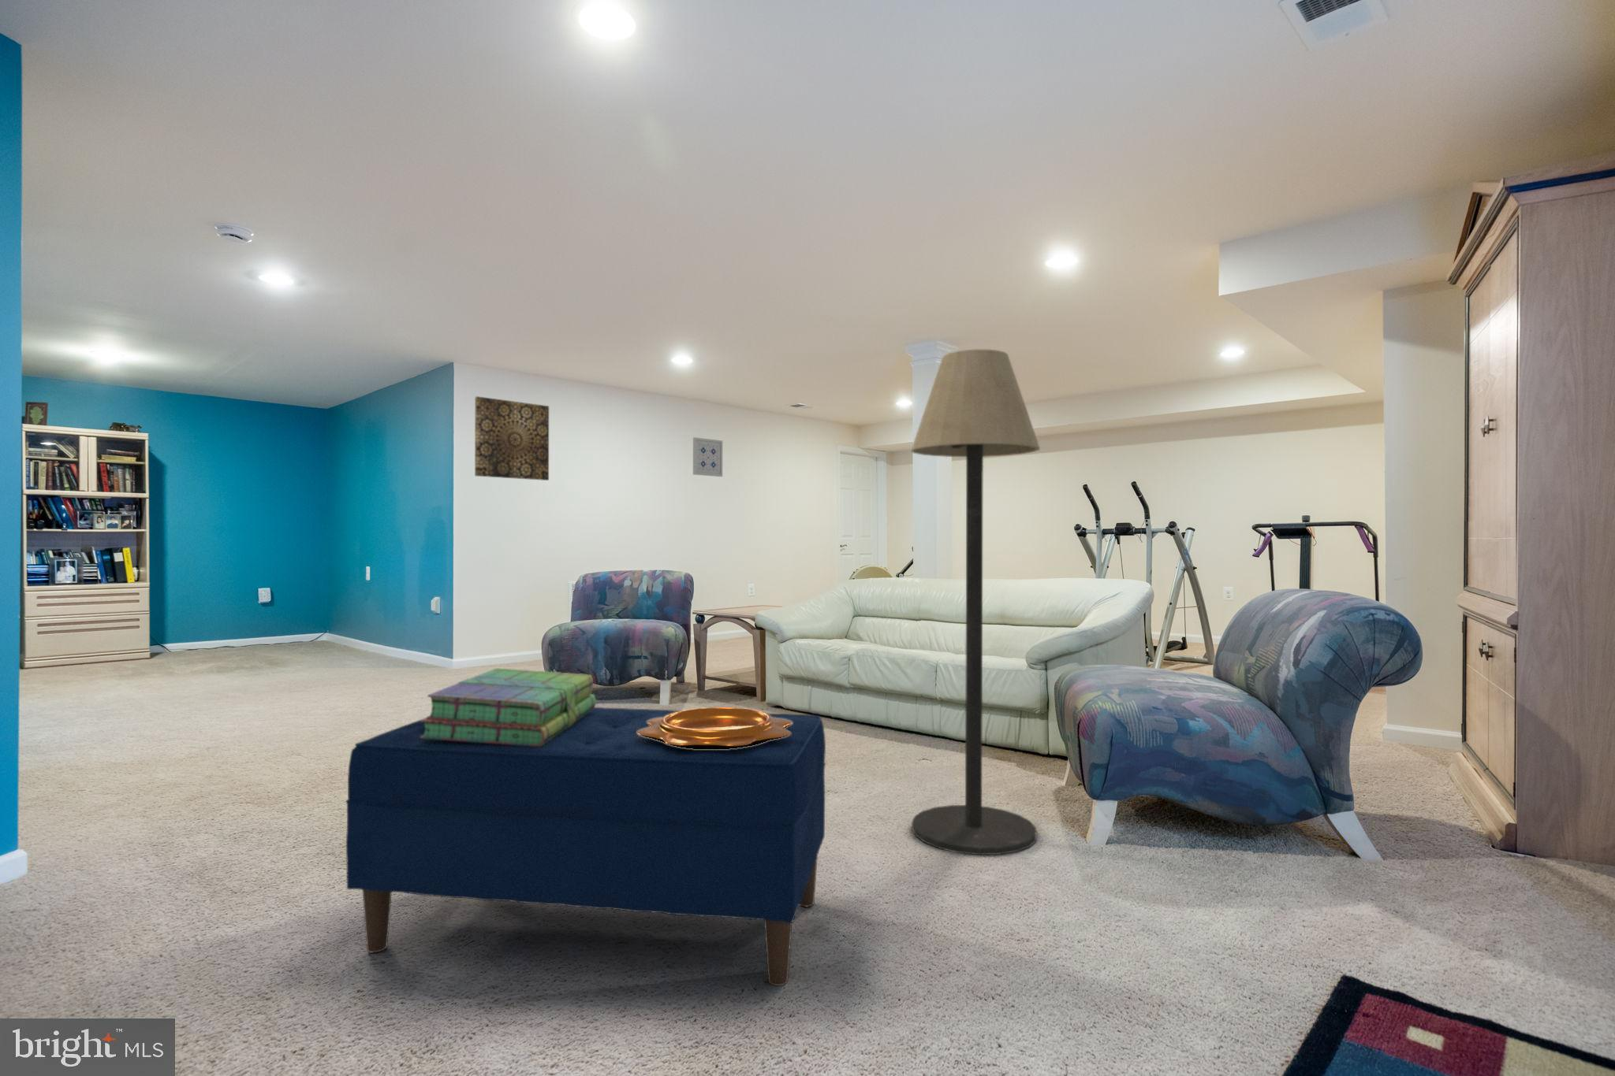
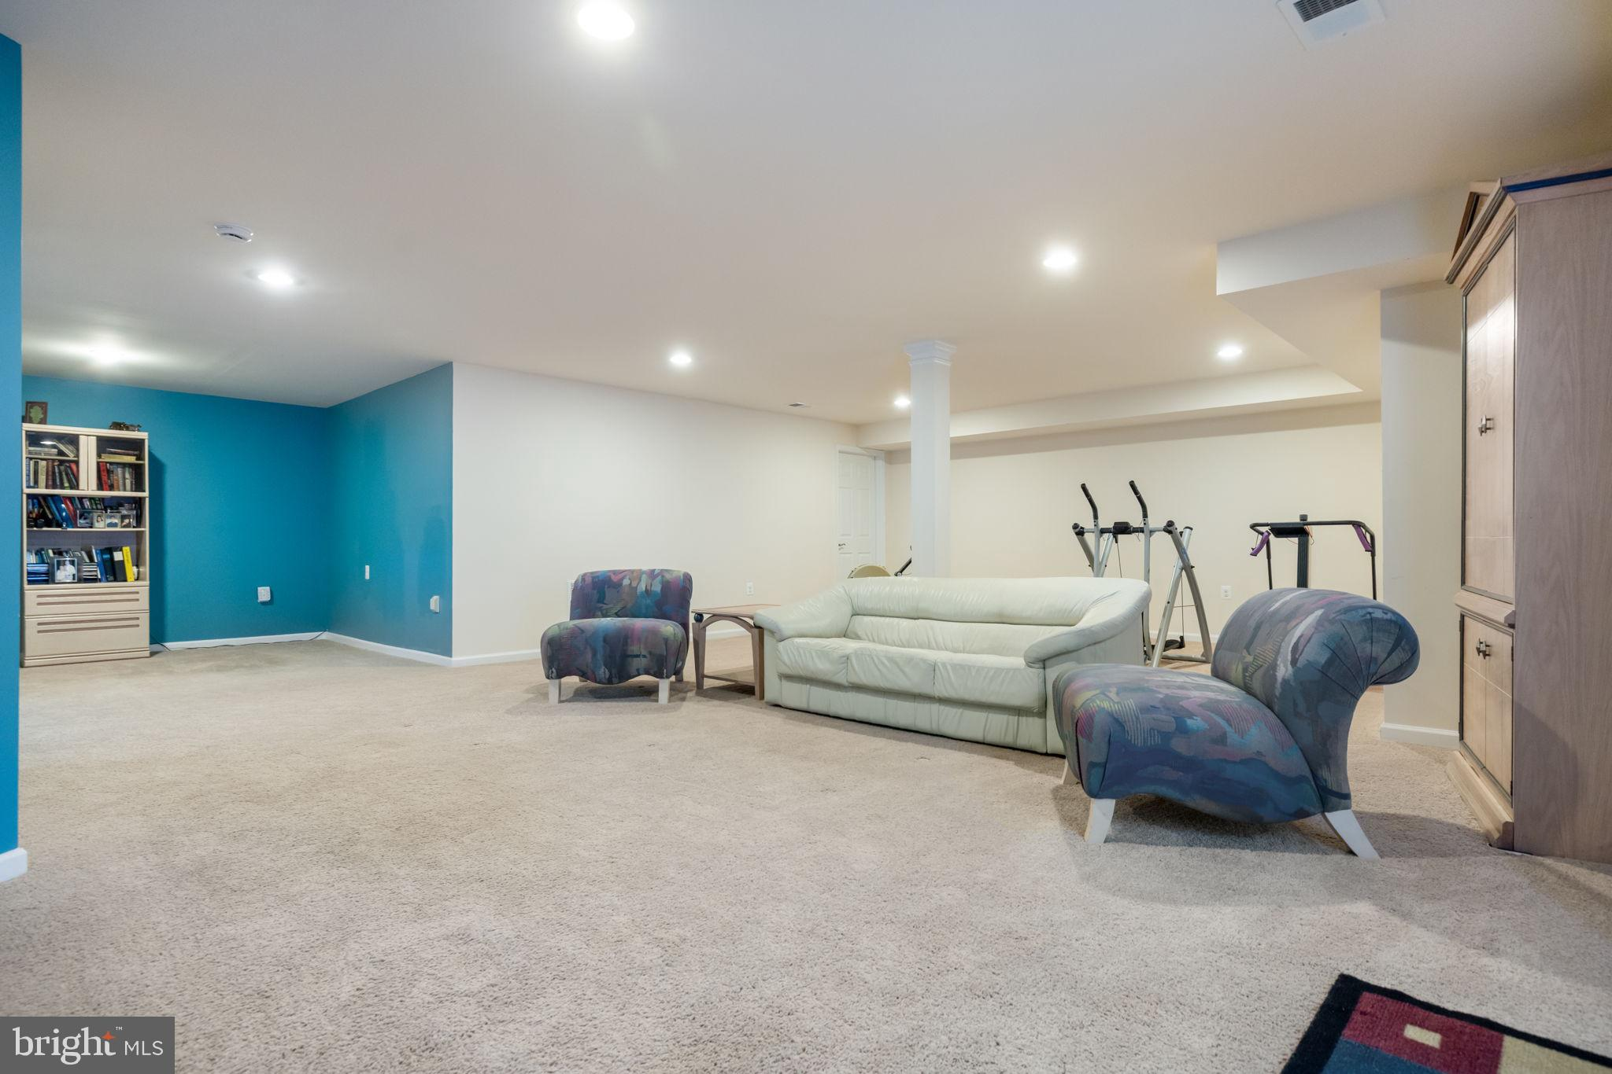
- wall art [692,436,723,477]
- bench [345,706,827,987]
- floor lamp [910,348,1041,855]
- stack of books [421,668,597,747]
- wall art [473,395,549,482]
- decorative bowl [637,706,793,749]
